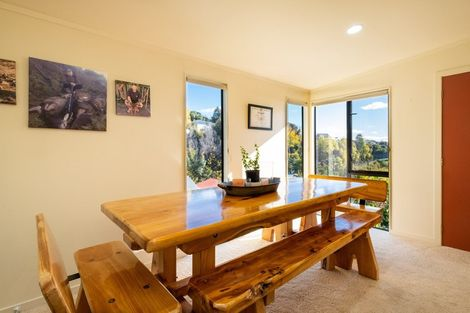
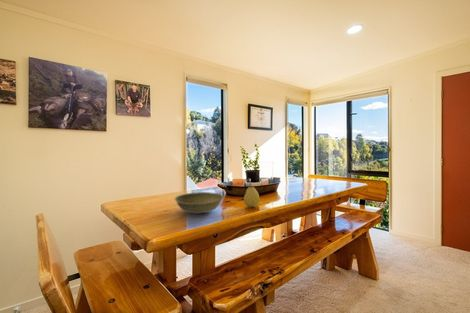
+ fruit [243,184,261,208]
+ bowl [173,191,225,214]
